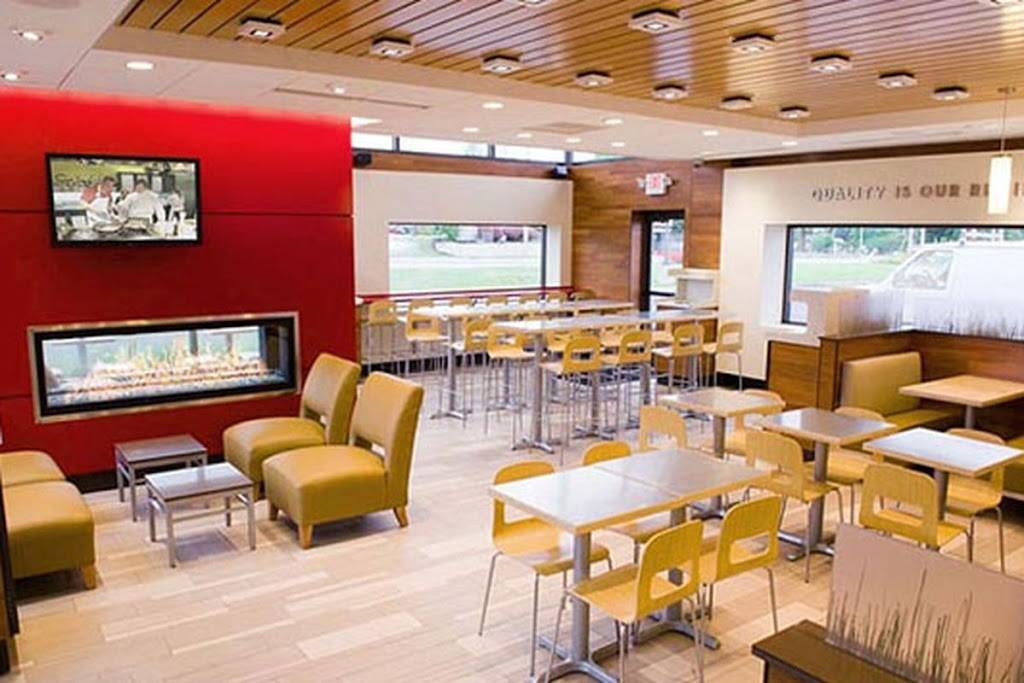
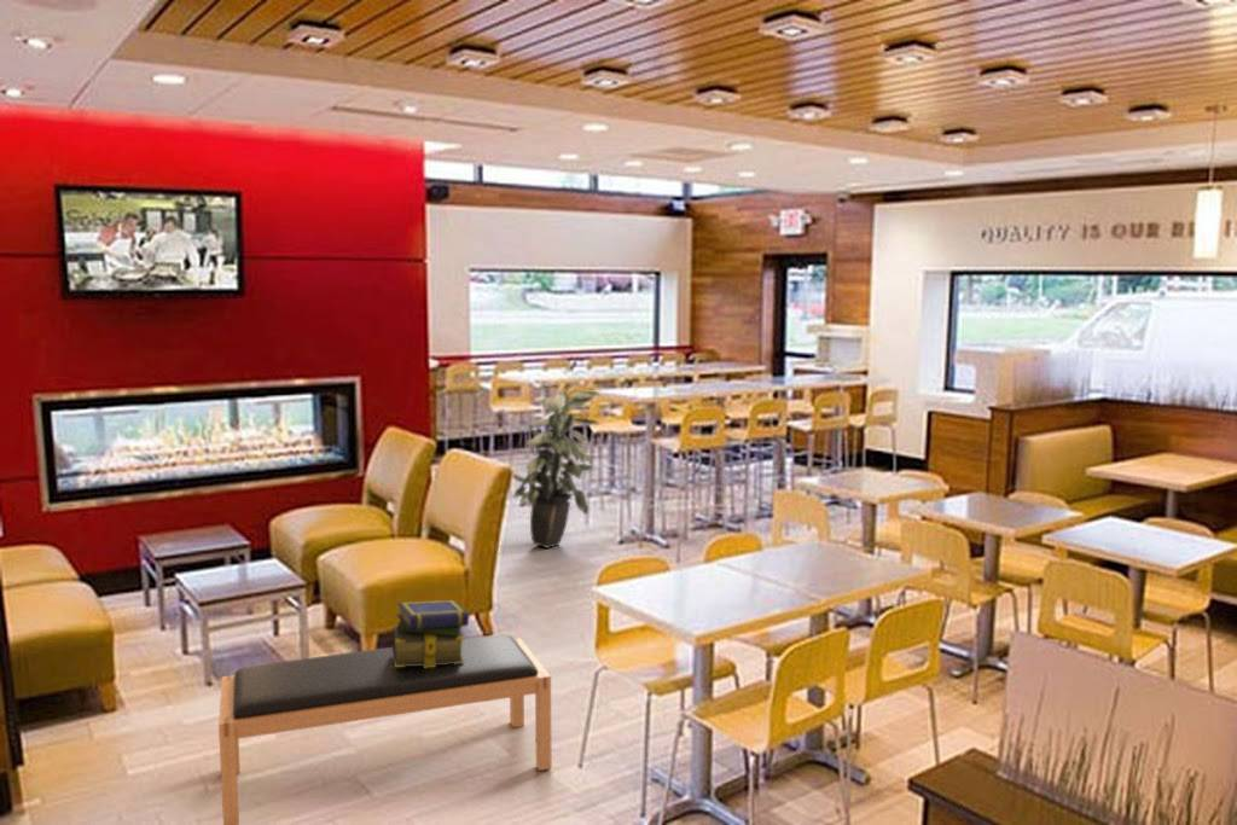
+ indoor plant [512,379,604,550]
+ stack of books [391,599,470,668]
+ bench [217,633,552,825]
